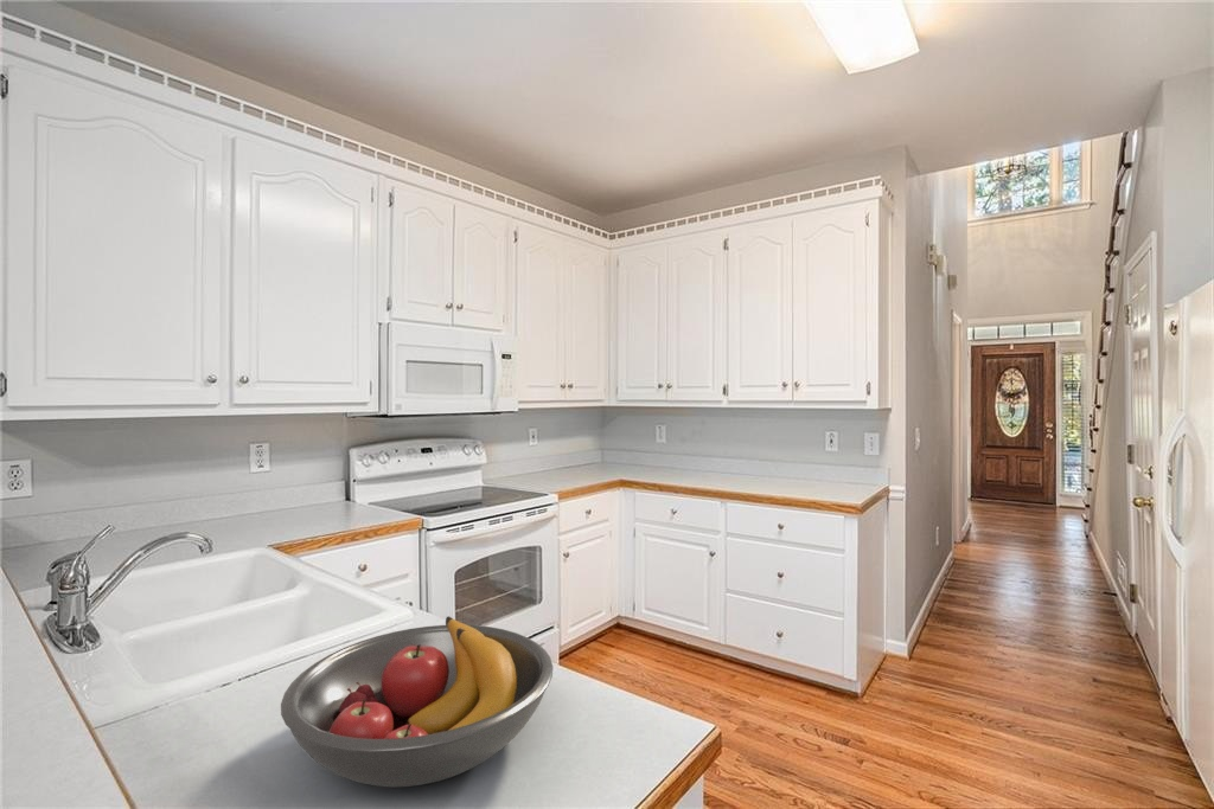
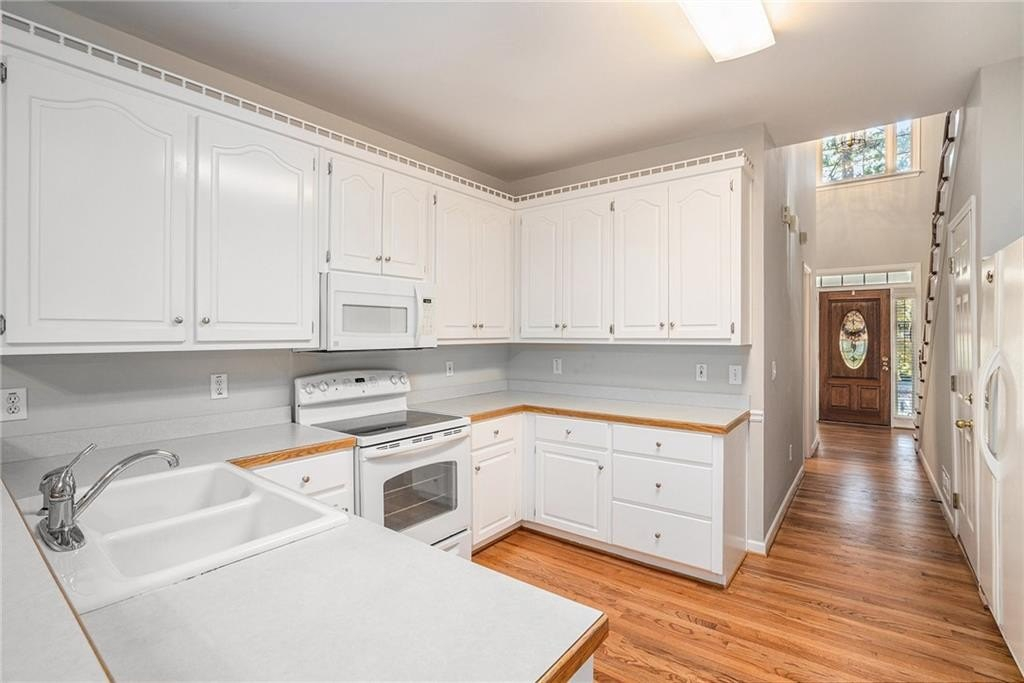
- fruit bowl [280,615,554,789]
